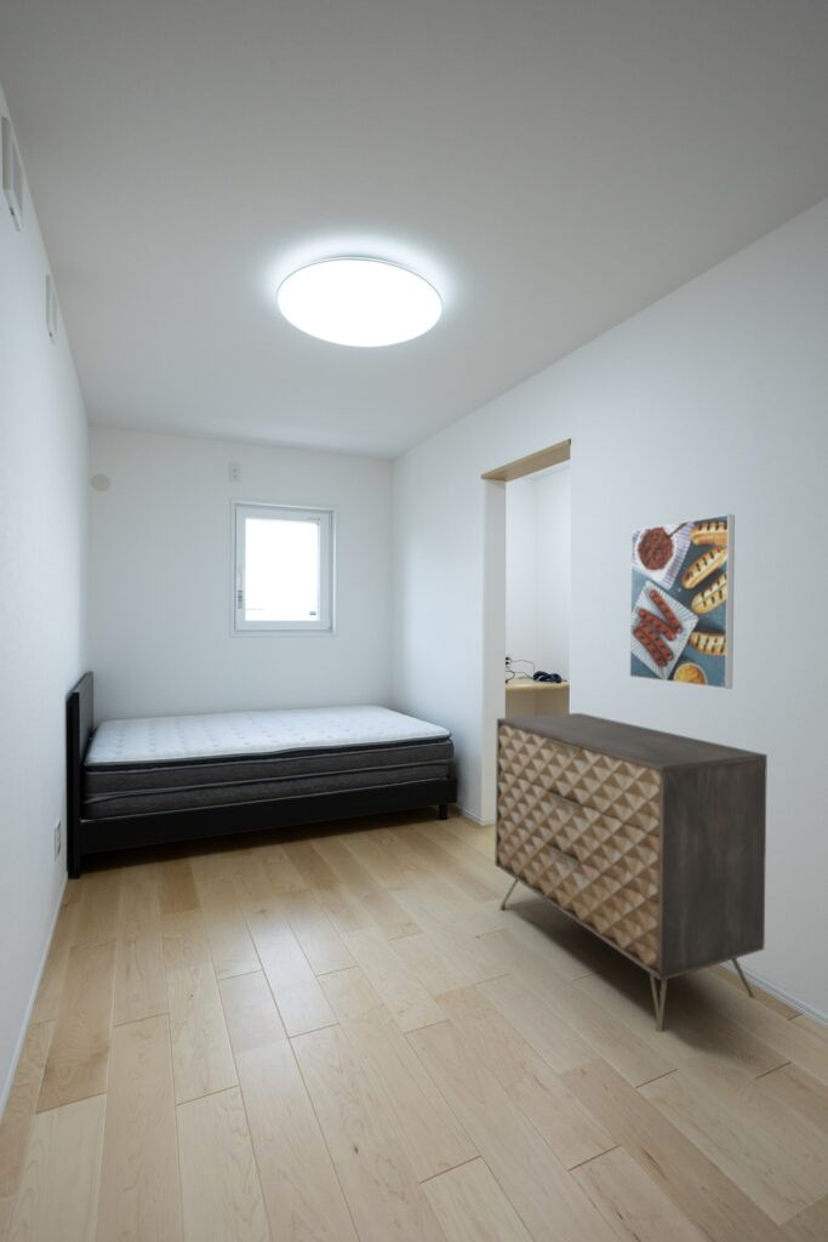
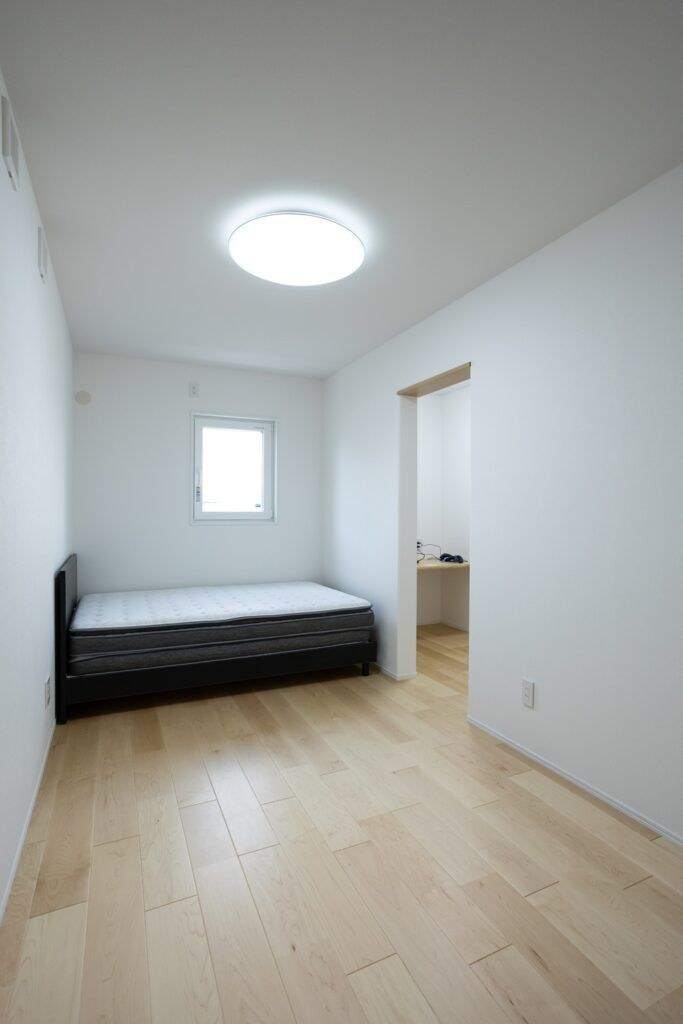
- dresser [493,712,769,1033]
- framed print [628,513,736,690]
